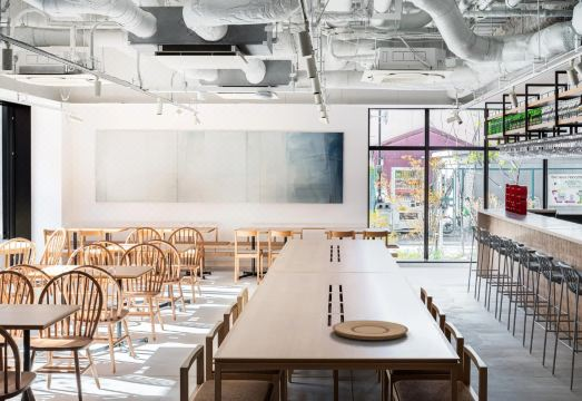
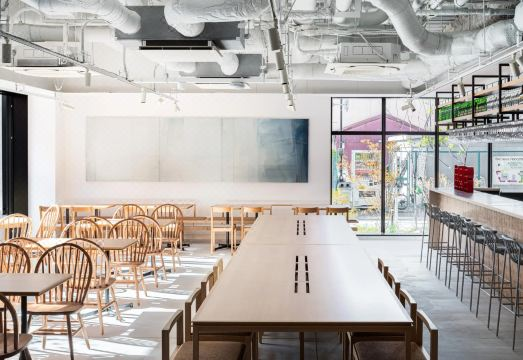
- plate [332,320,410,341]
